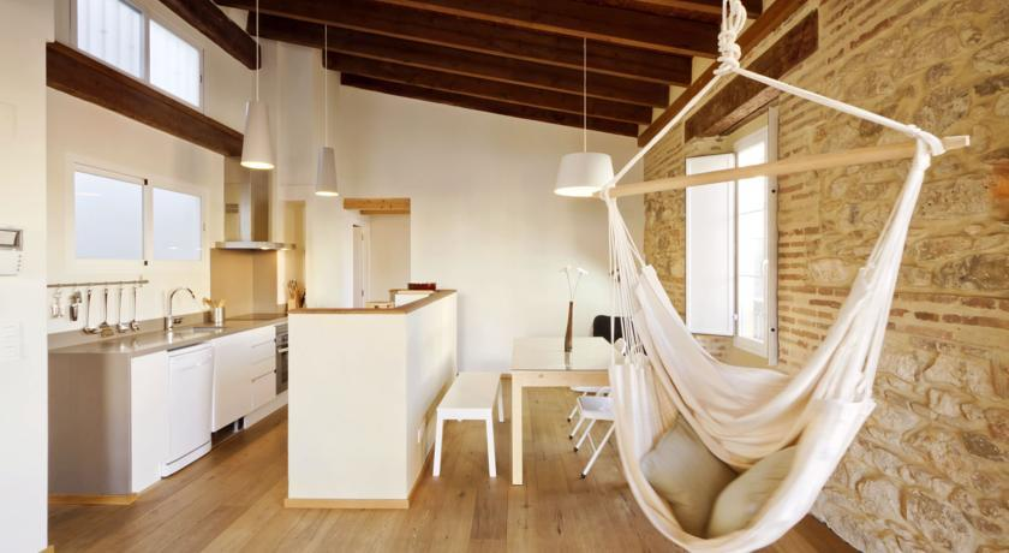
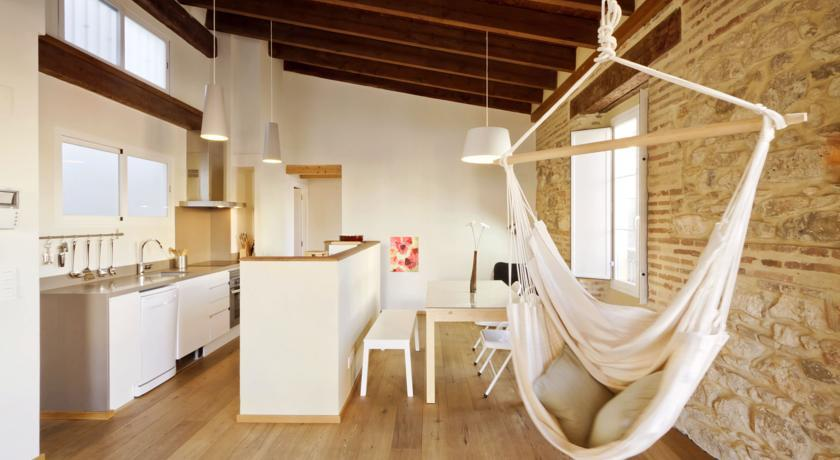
+ wall art [389,236,420,273]
